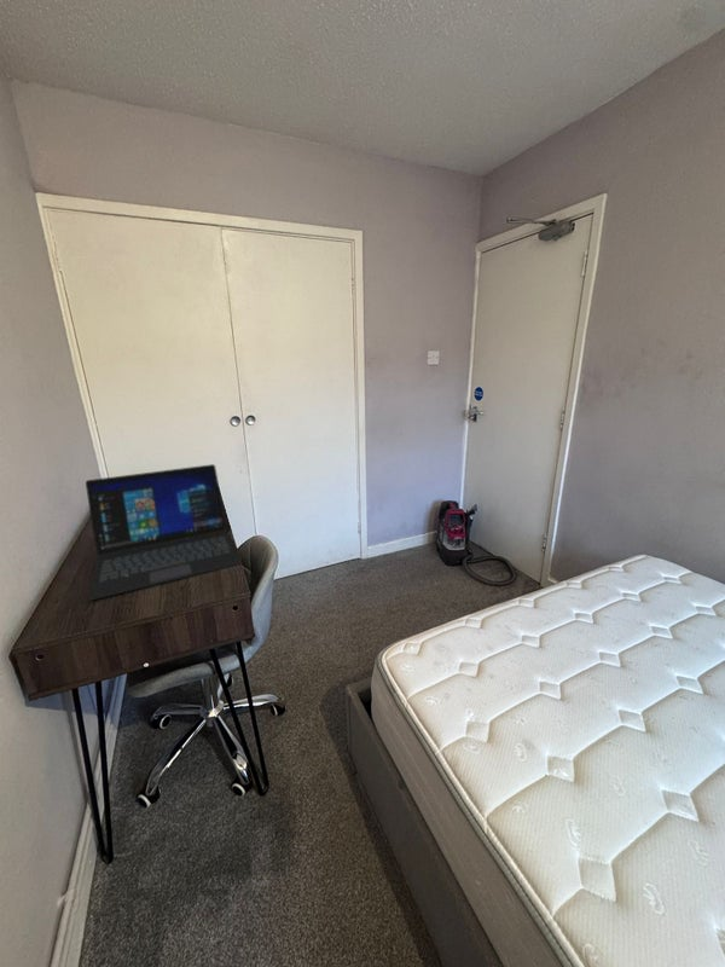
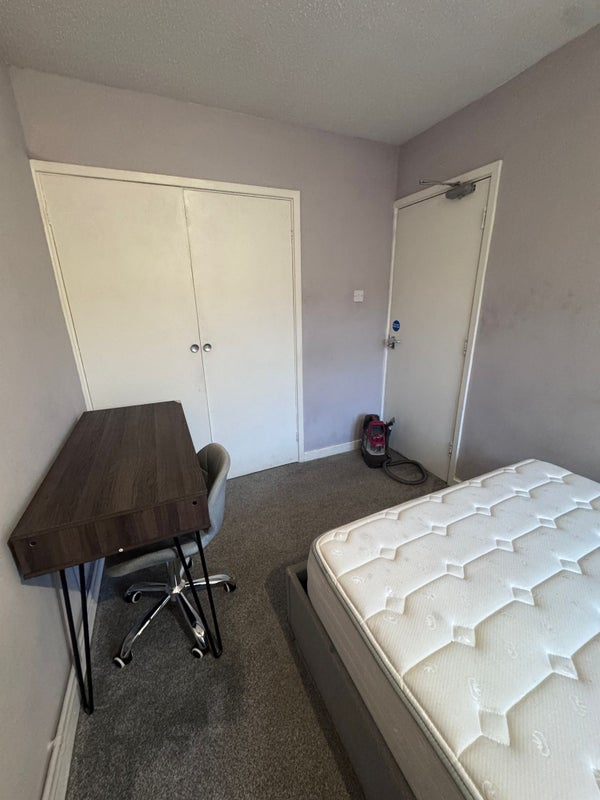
- laptop [85,463,244,602]
